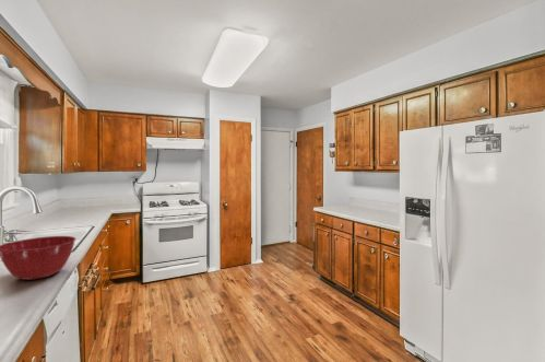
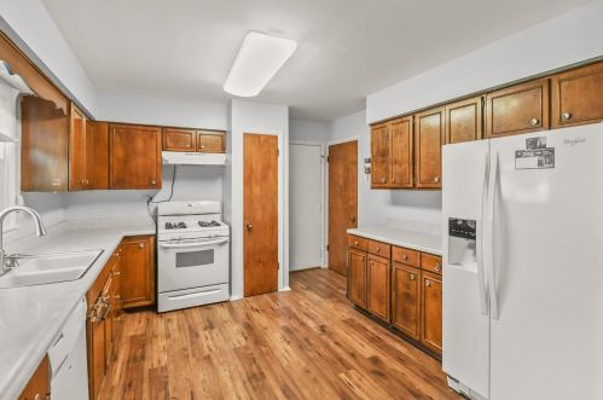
- mixing bowl [0,235,78,281]
